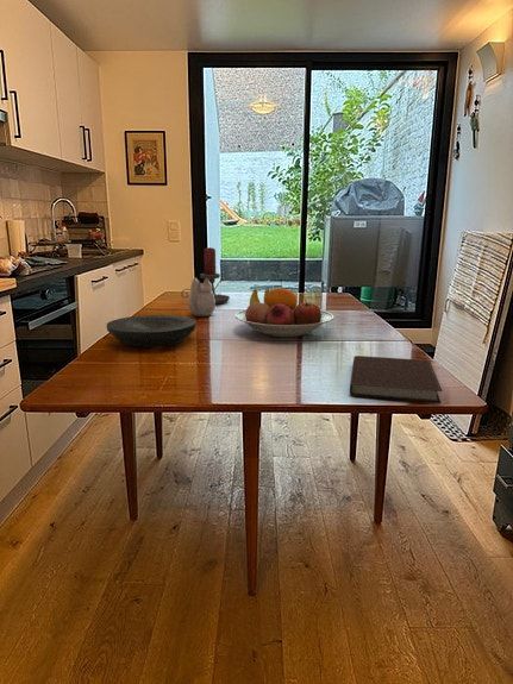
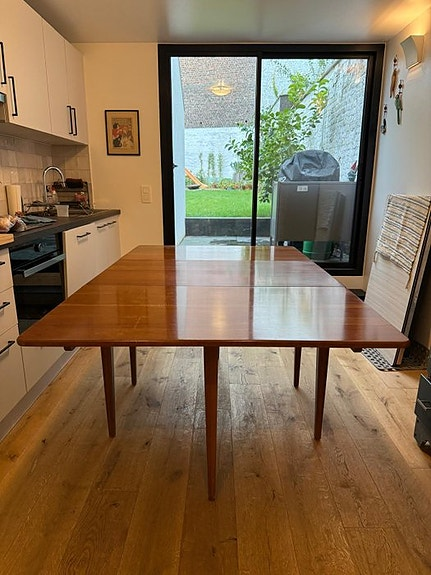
- teapot [188,276,217,318]
- candle holder [180,246,231,305]
- fruit bowl [234,287,334,338]
- plate [105,314,196,349]
- notebook [349,354,443,404]
